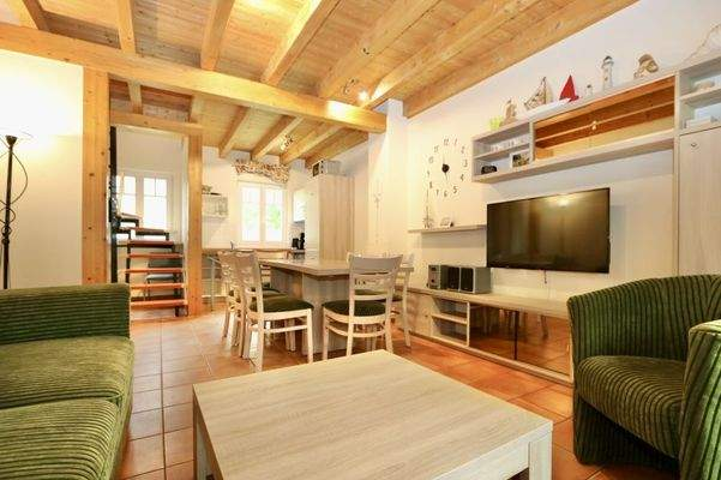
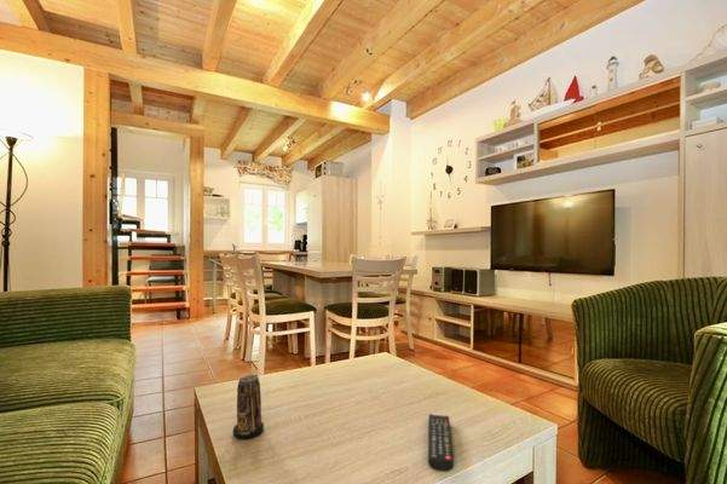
+ remote control [427,413,455,473]
+ candle [232,374,265,440]
